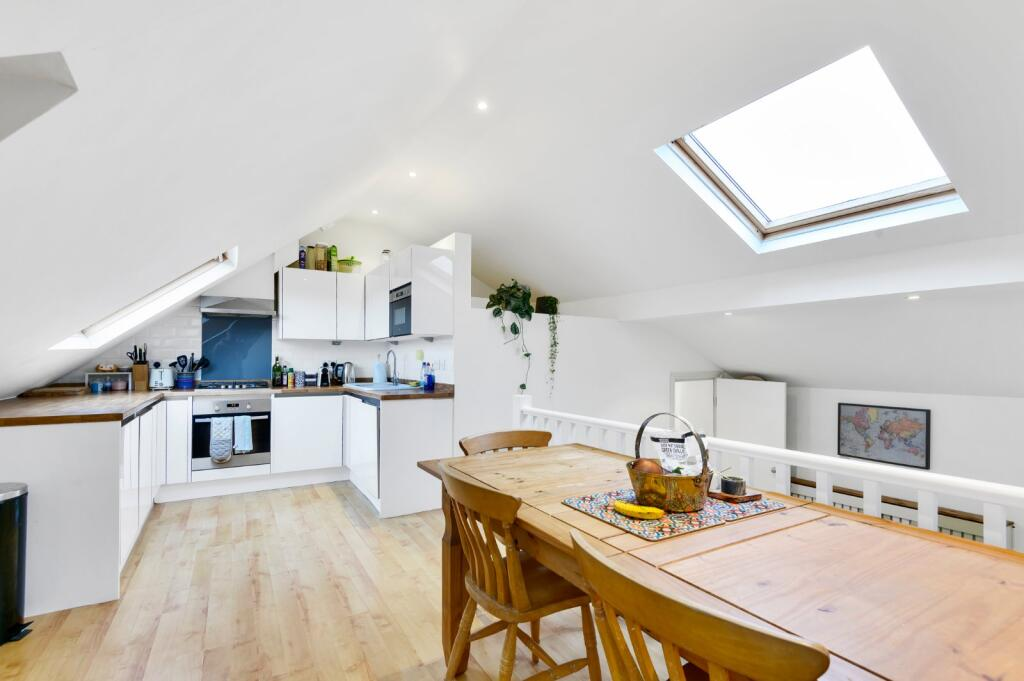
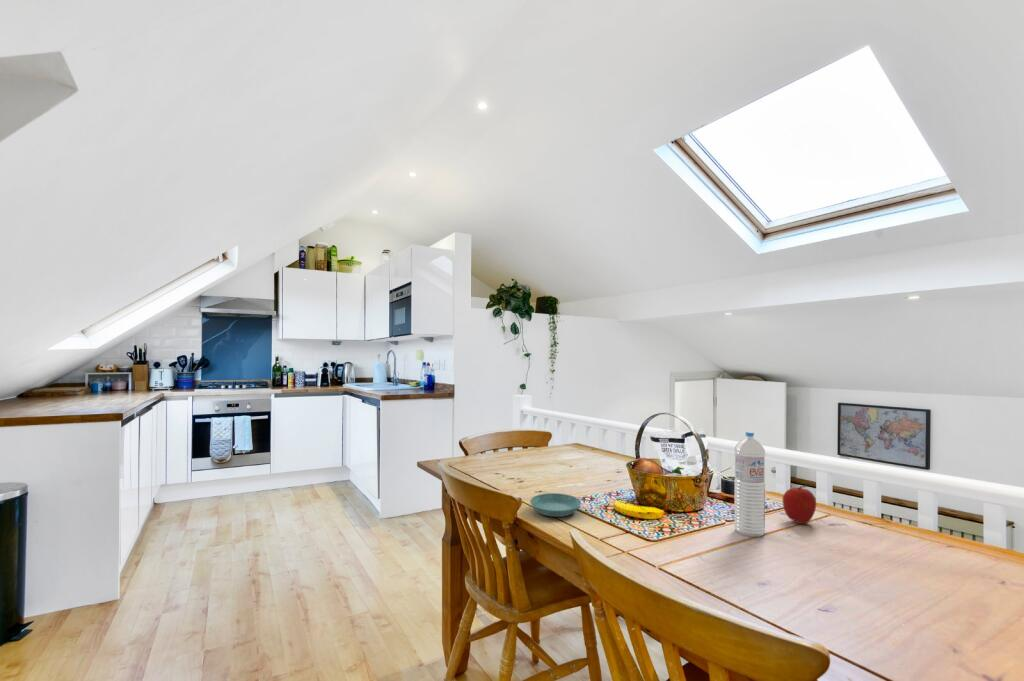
+ saucer [529,492,582,518]
+ fruit [782,485,817,525]
+ water bottle [733,431,766,538]
